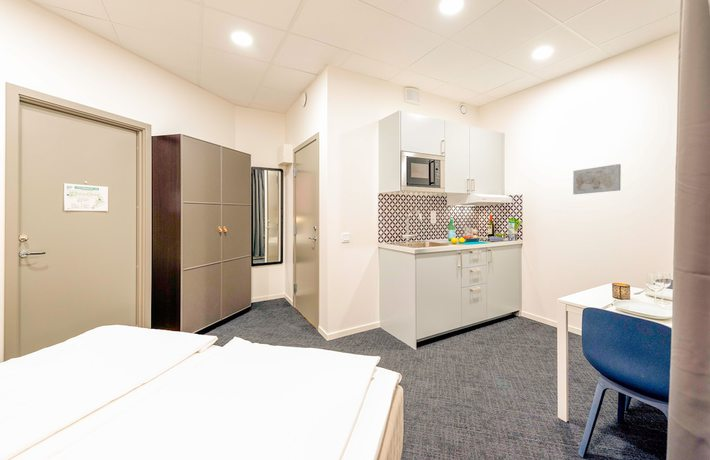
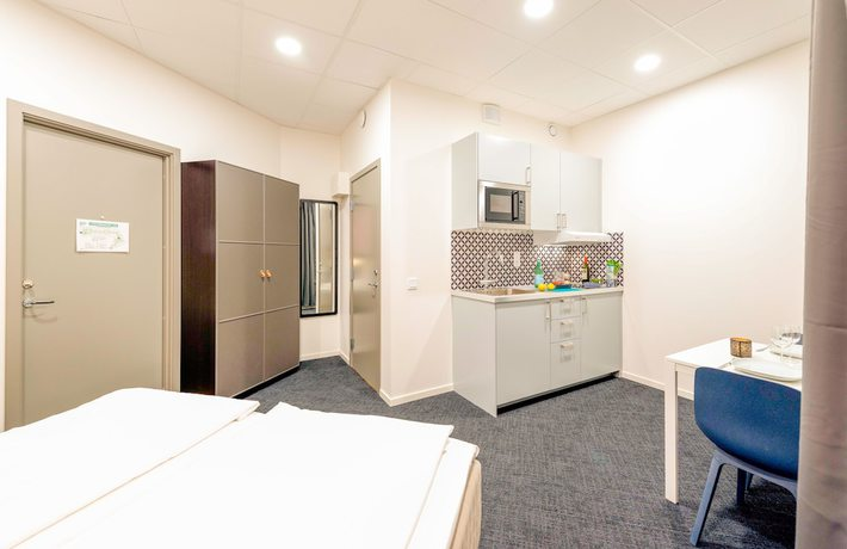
- wall art [572,163,622,195]
